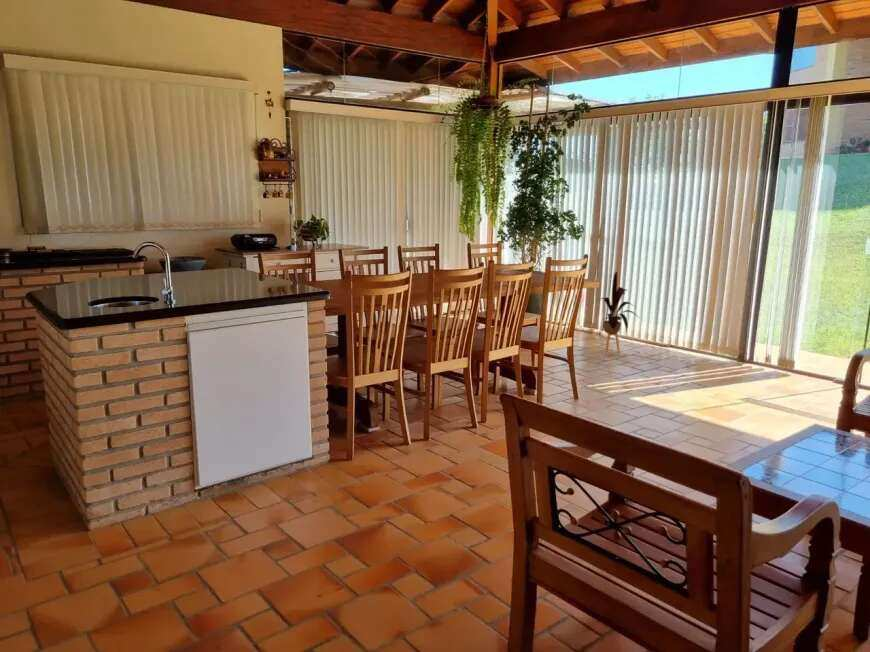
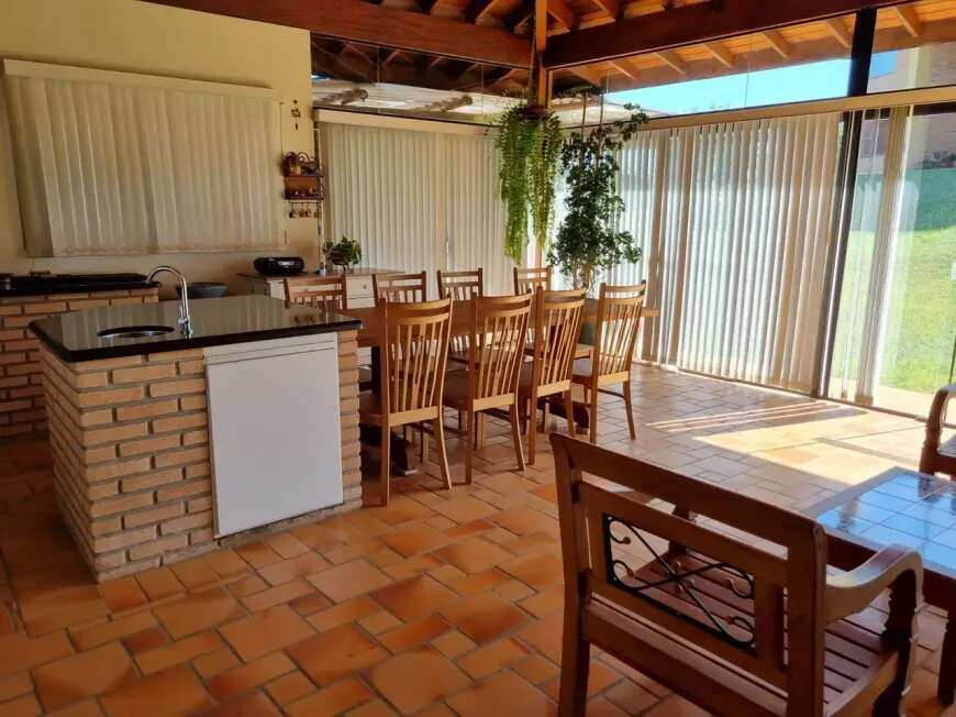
- house plant [599,271,639,355]
